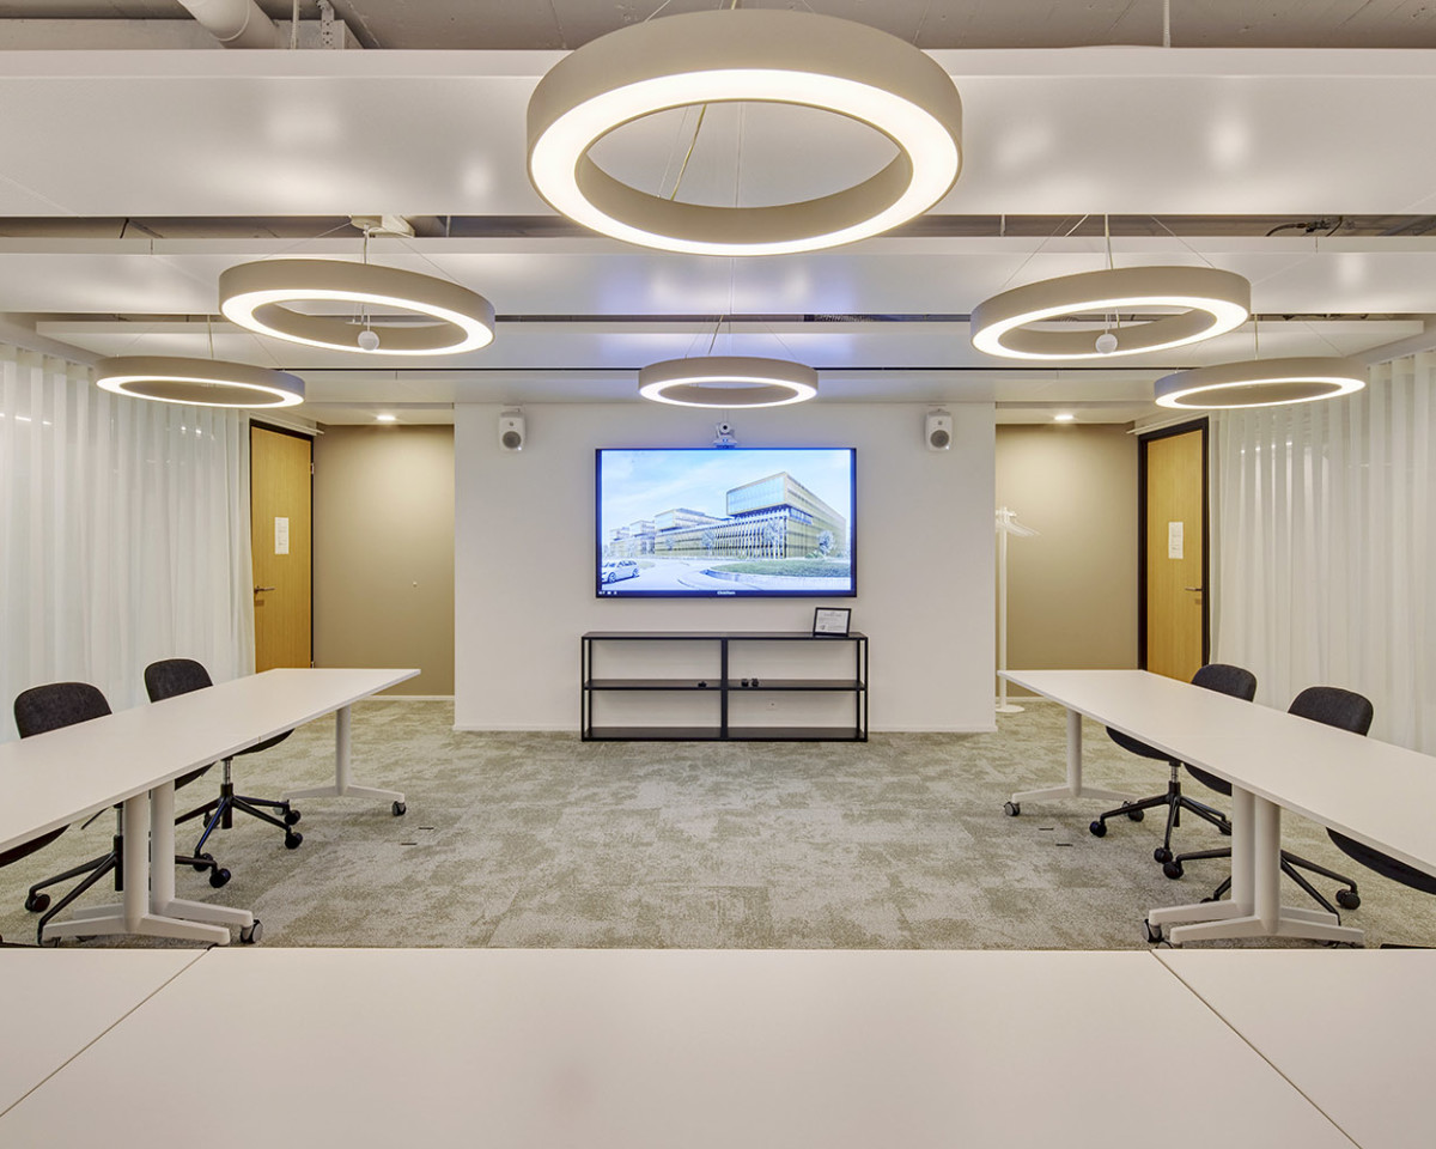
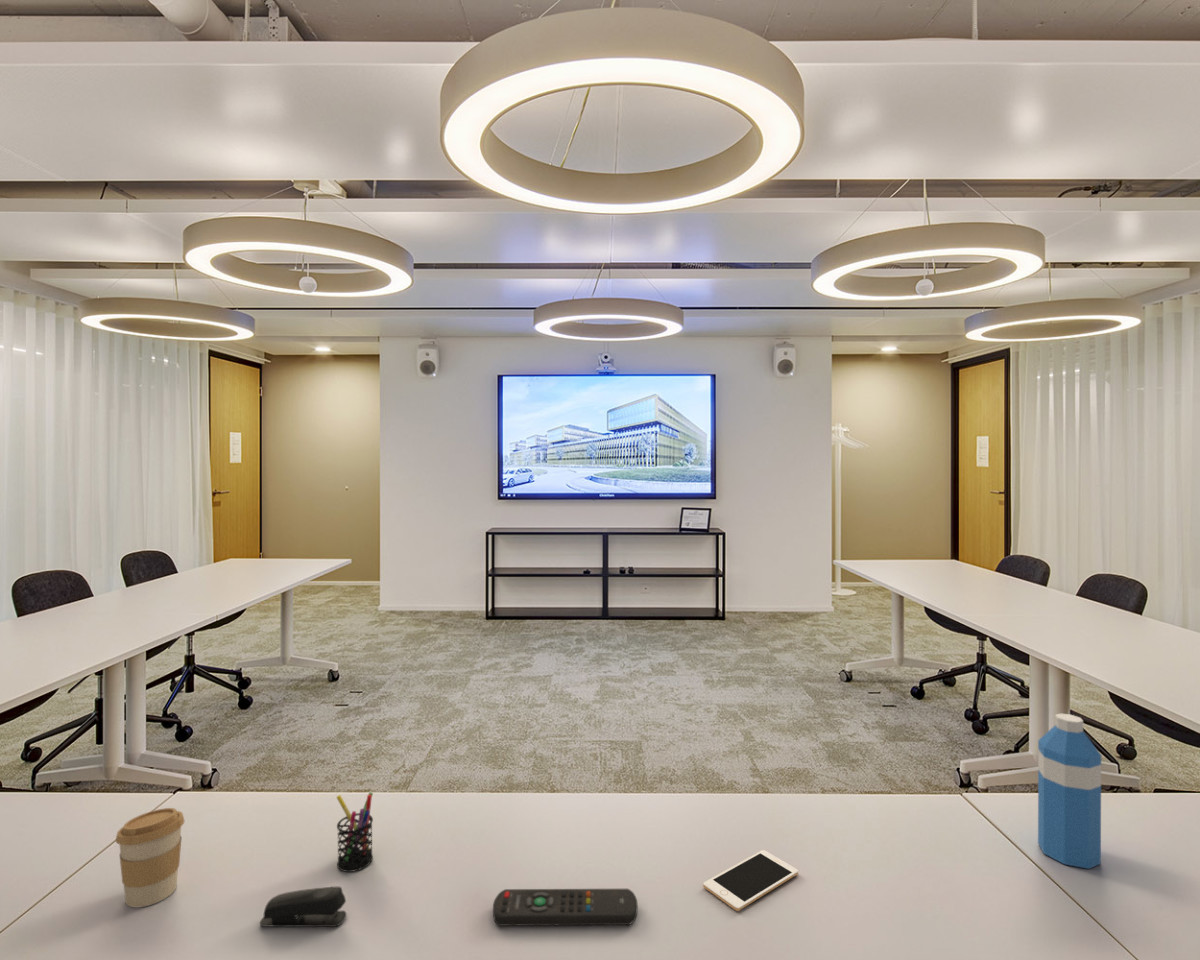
+ coffee cup [115,807,185,908]
+ remote control [492,888,638,927]
+ cell phone [702,849,799,912]
+ pen holder [335,791,374,873]
+ stapler [259,886,348,928]
+ water bottle [1037,712,1102,870]
